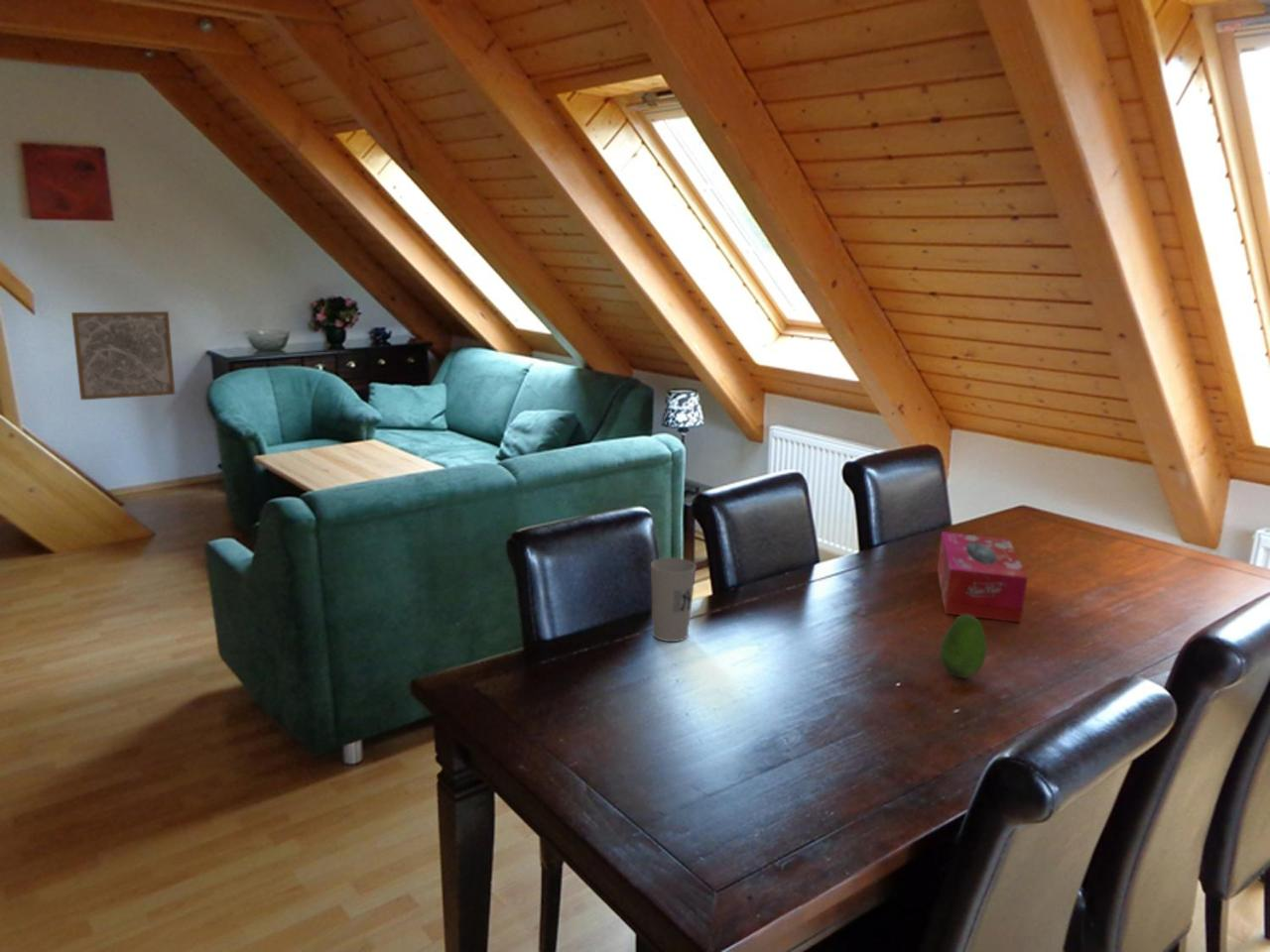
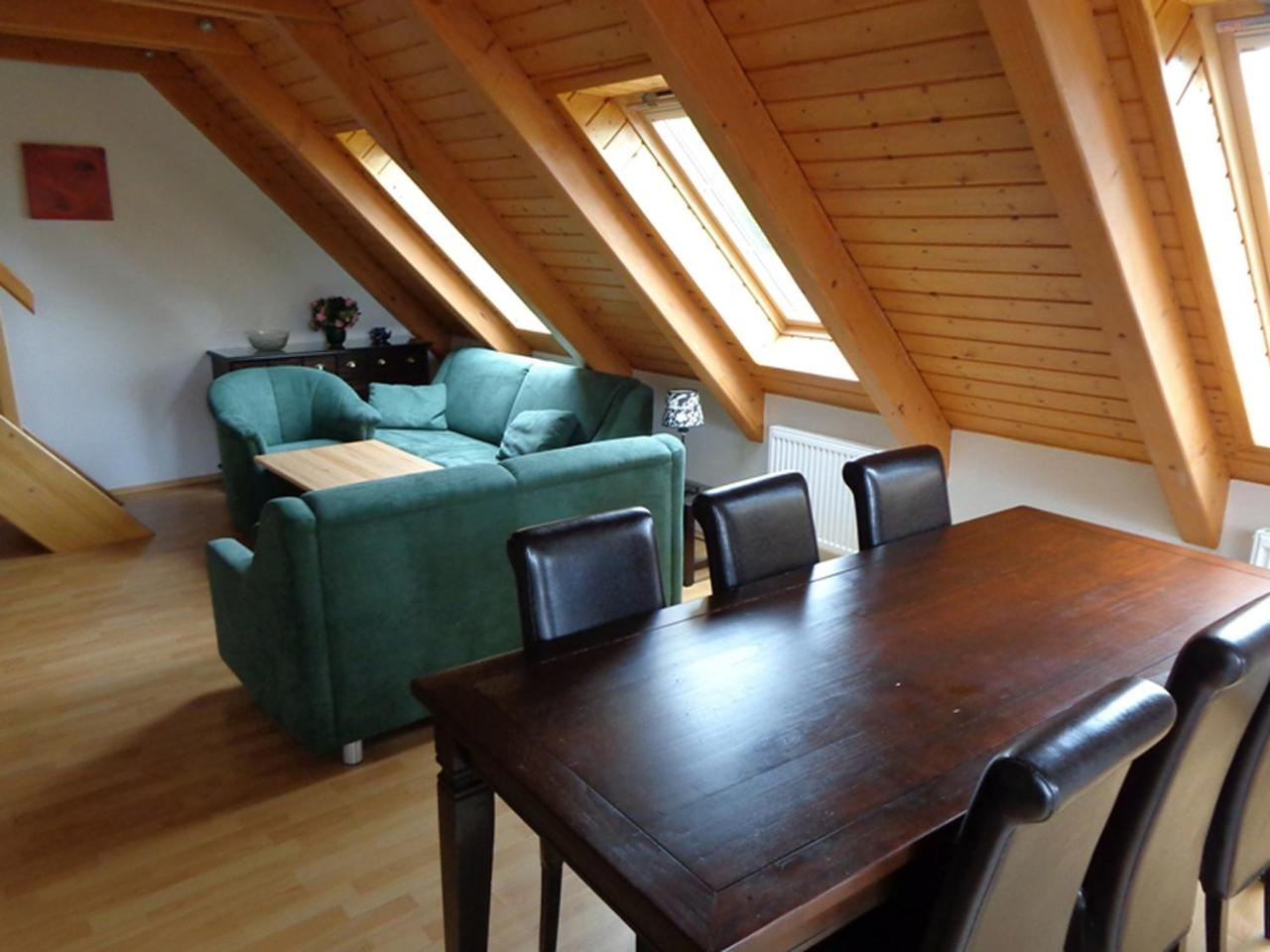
- wall art [70,310,176,401]
- fruit [939,615,988,679]
- tissue box [937,531,1028,624]
- cup [650,556,698,643]
